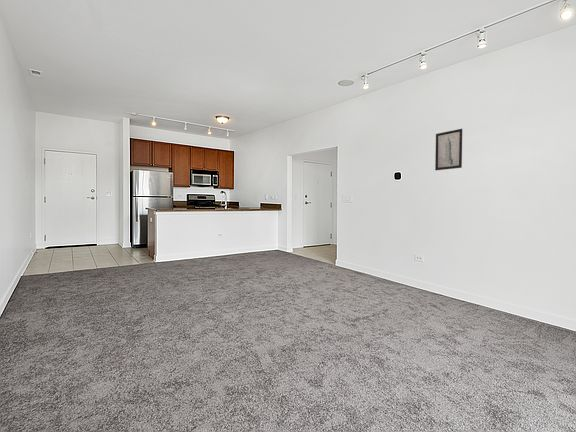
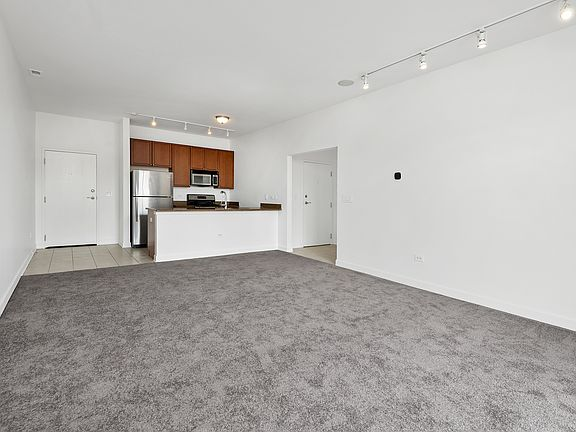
- wall art [434,128,463,171]
